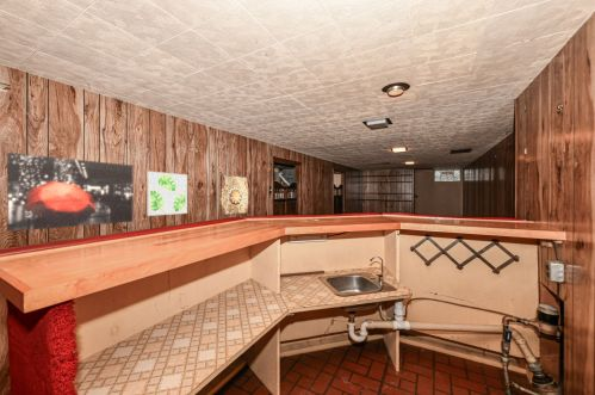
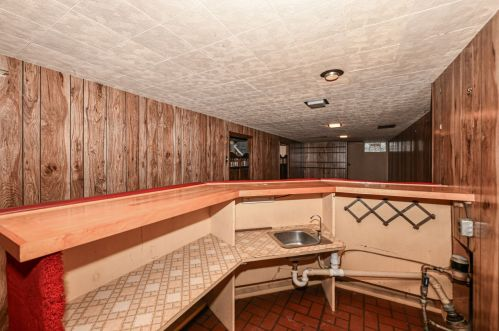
- wall art [145,171,188,217]
- wall art [6,152,134,233]
- wall art [219,174,249,216]
